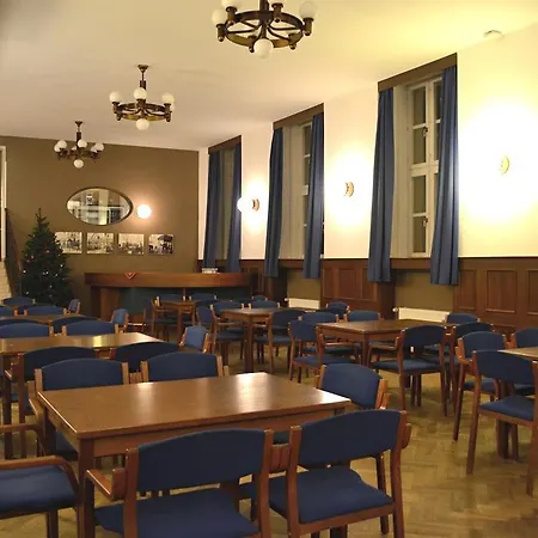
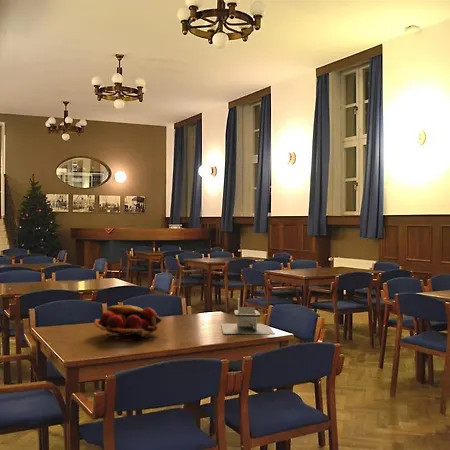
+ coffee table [220,297,275,335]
+ fruit basket [93,304,163,342]
